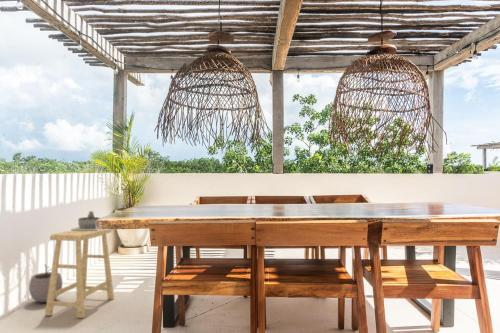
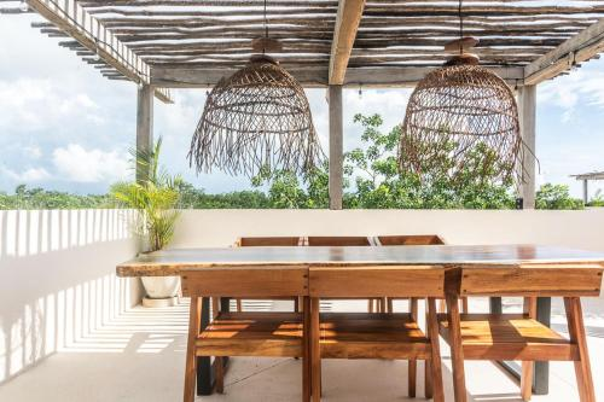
- succulent planter [70,210,101,230]
- stool [44,229,115,319]
- plant pot [28,263,63,303]
